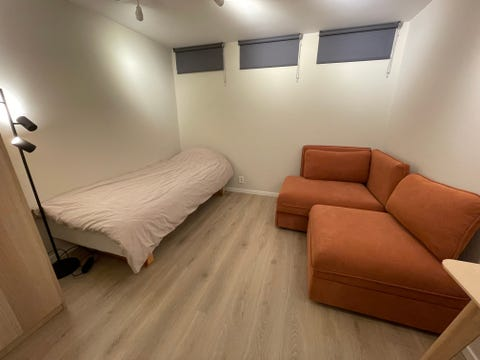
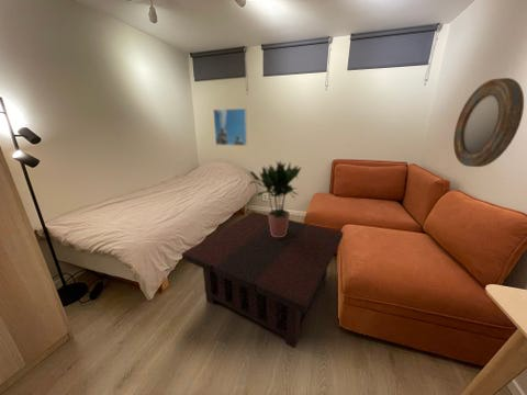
+ potted plant [248,159,303,237]
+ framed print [212,108,248,147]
+ coffee table [181,211,344,349]
+ home mirror [452,77,525,168]
